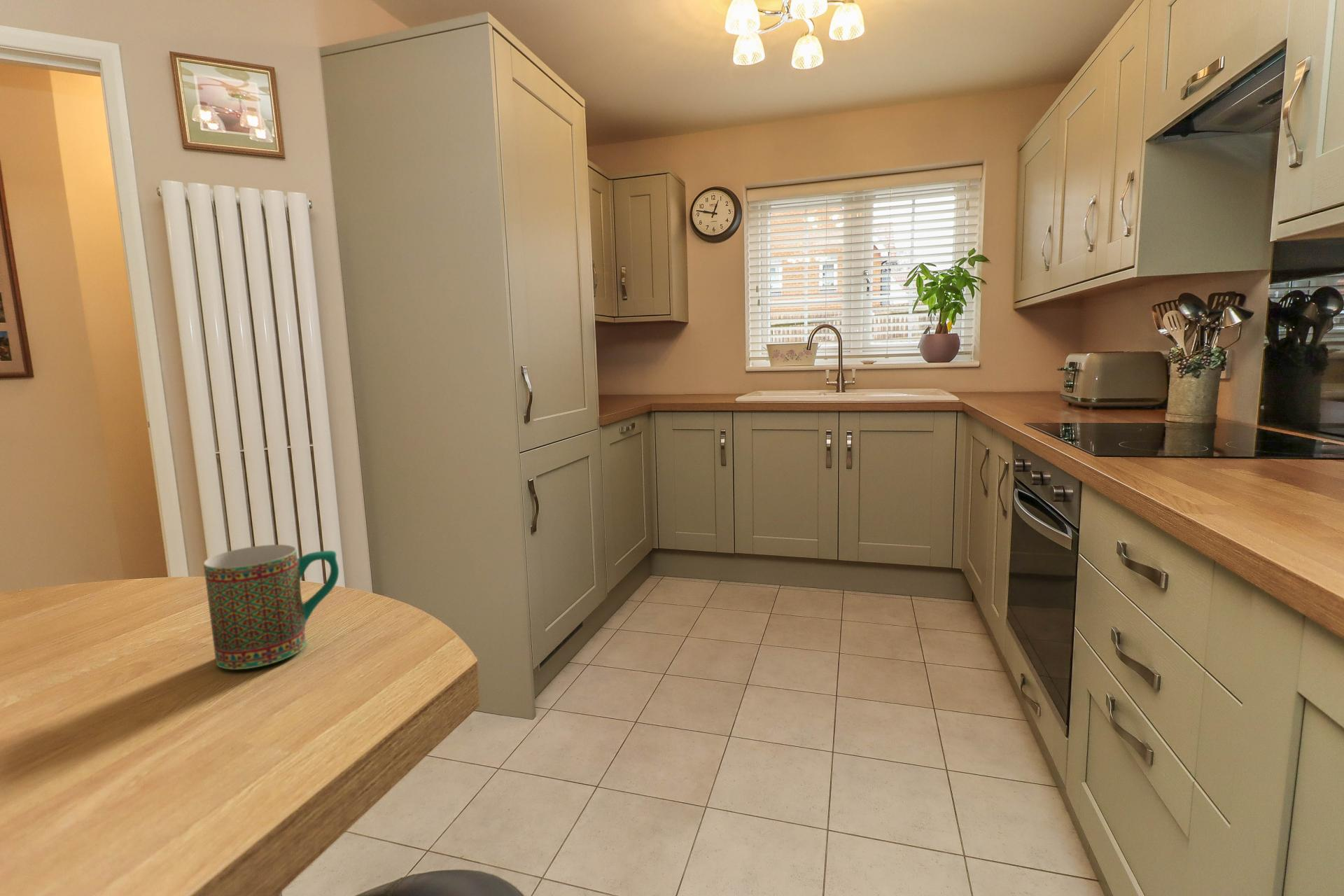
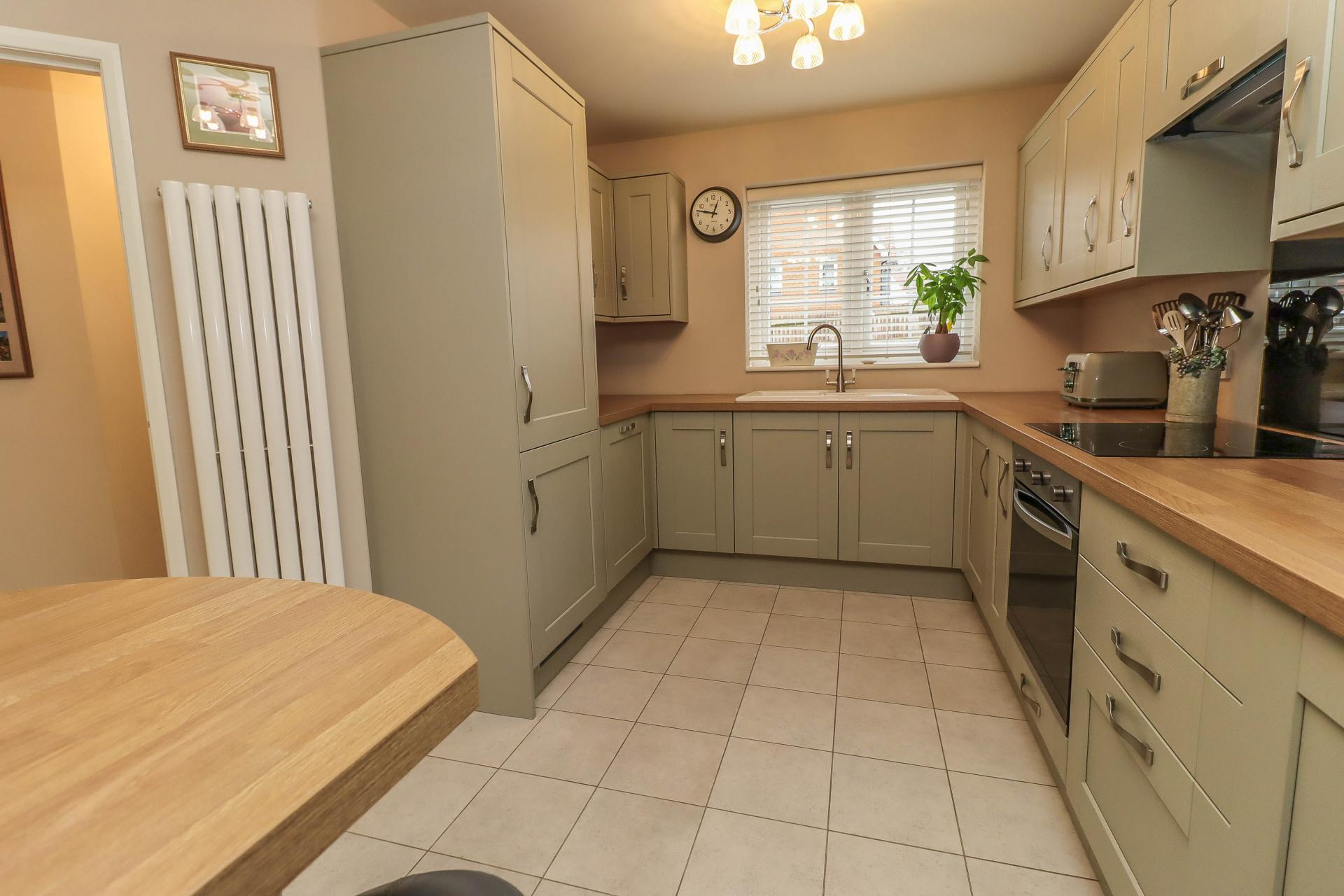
- mug [203,544,339,671]
